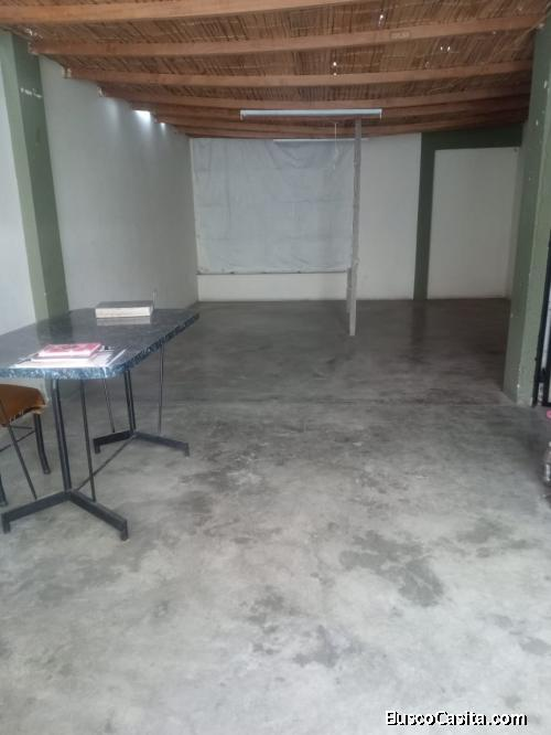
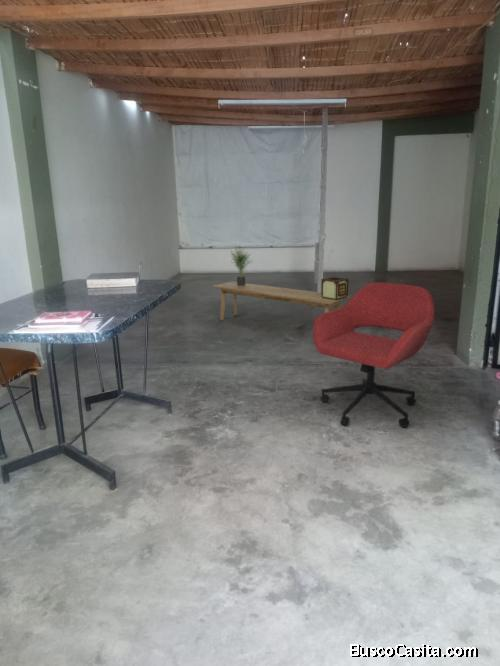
+ bench [211,280,351,321]
+ lantern [320,276,350,300]
+ potted plant [229,245,253,286]
+ office chair [312,281,435,428]
